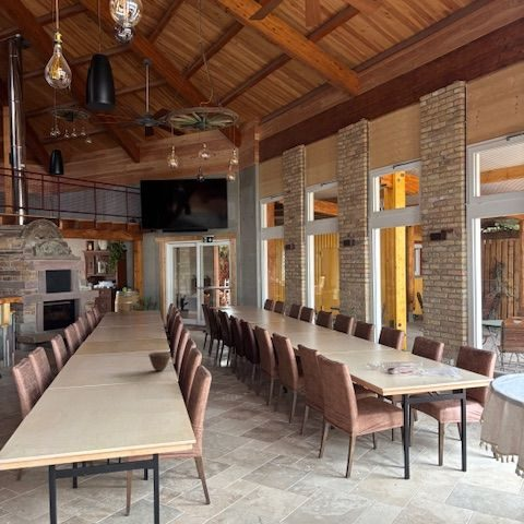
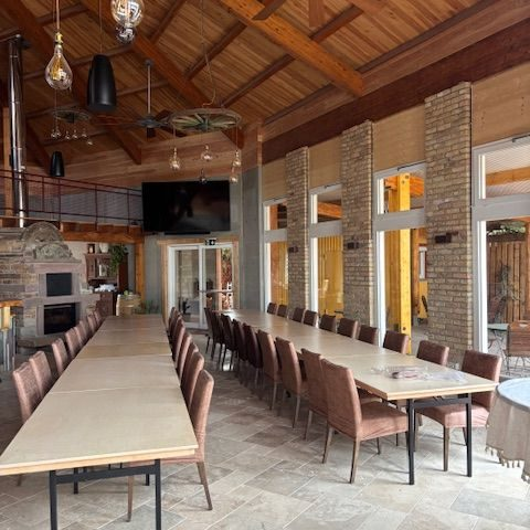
- bowl [147,352,171,372]
